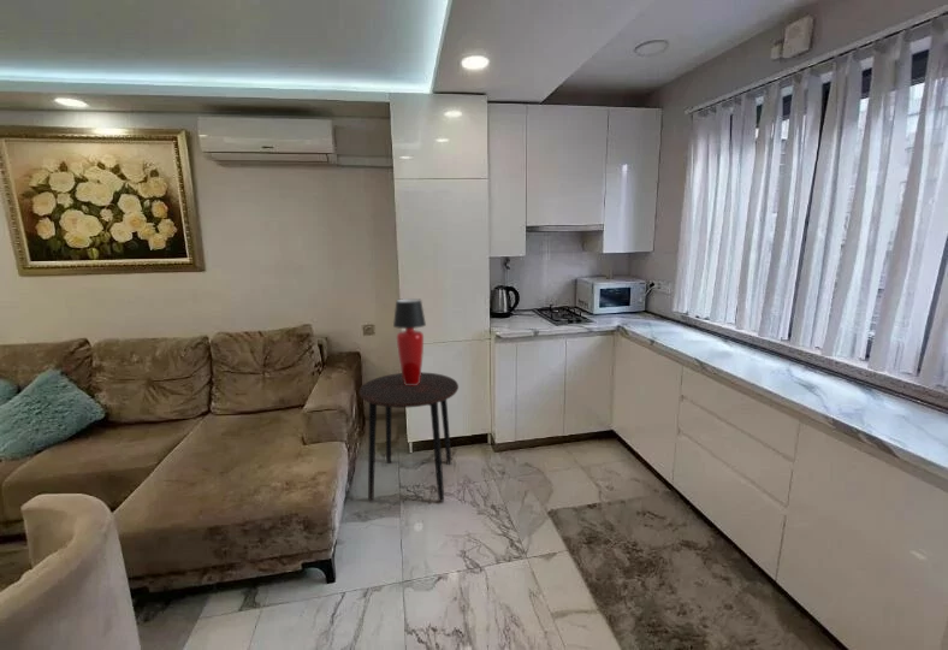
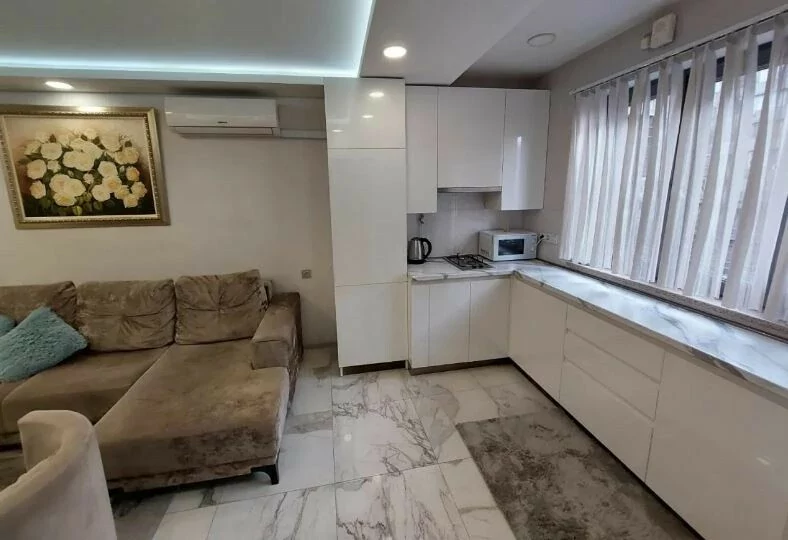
- table lamp [392,297,427,385]
- side table [359,371,460,503]
